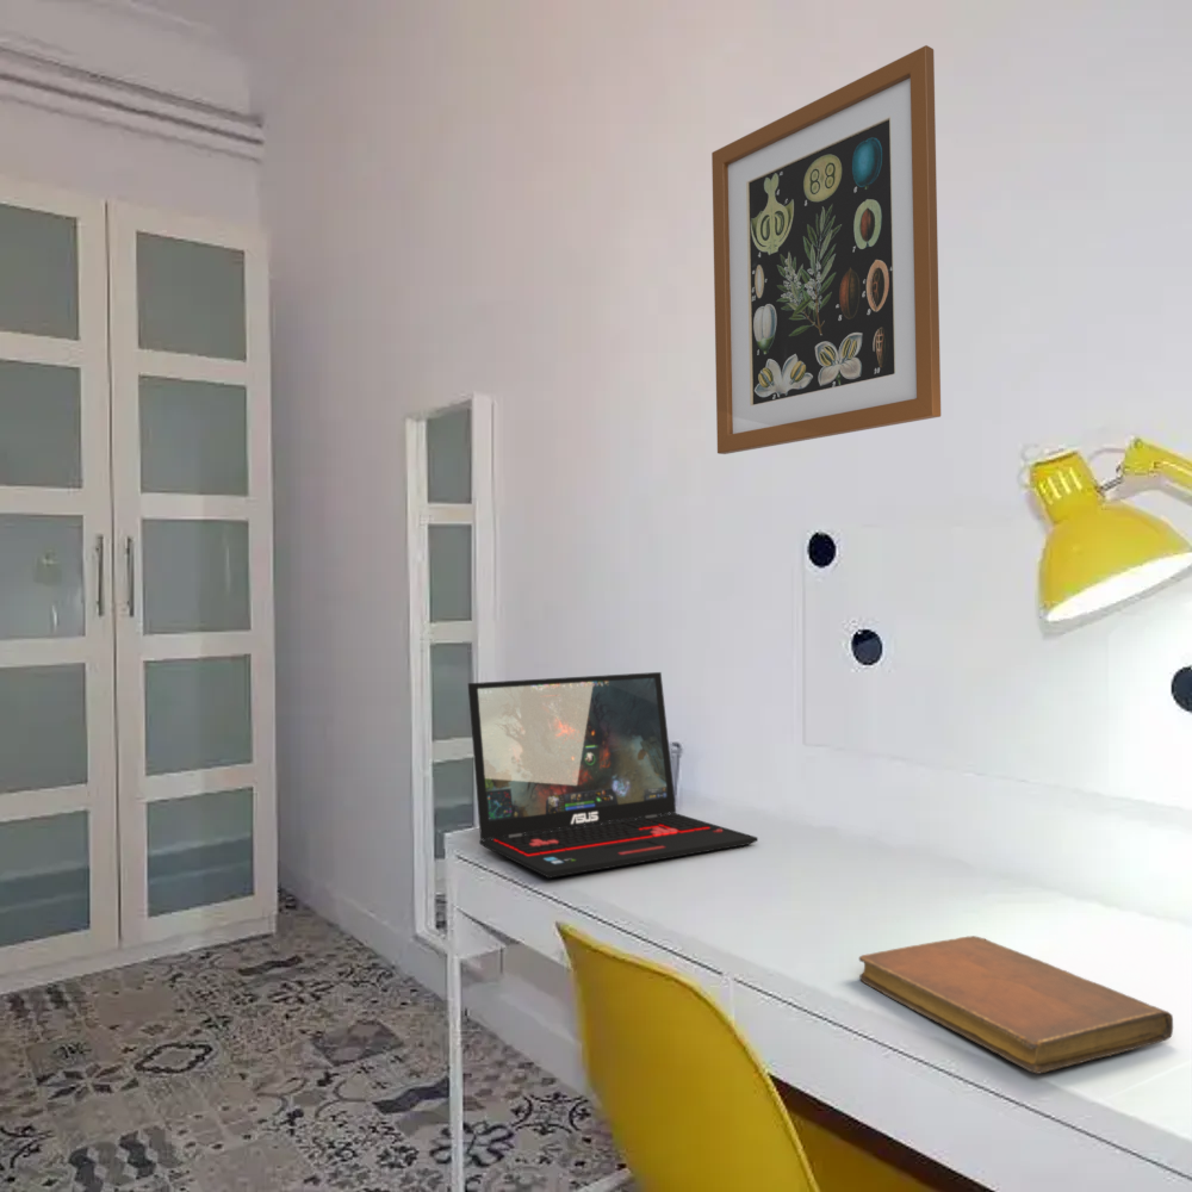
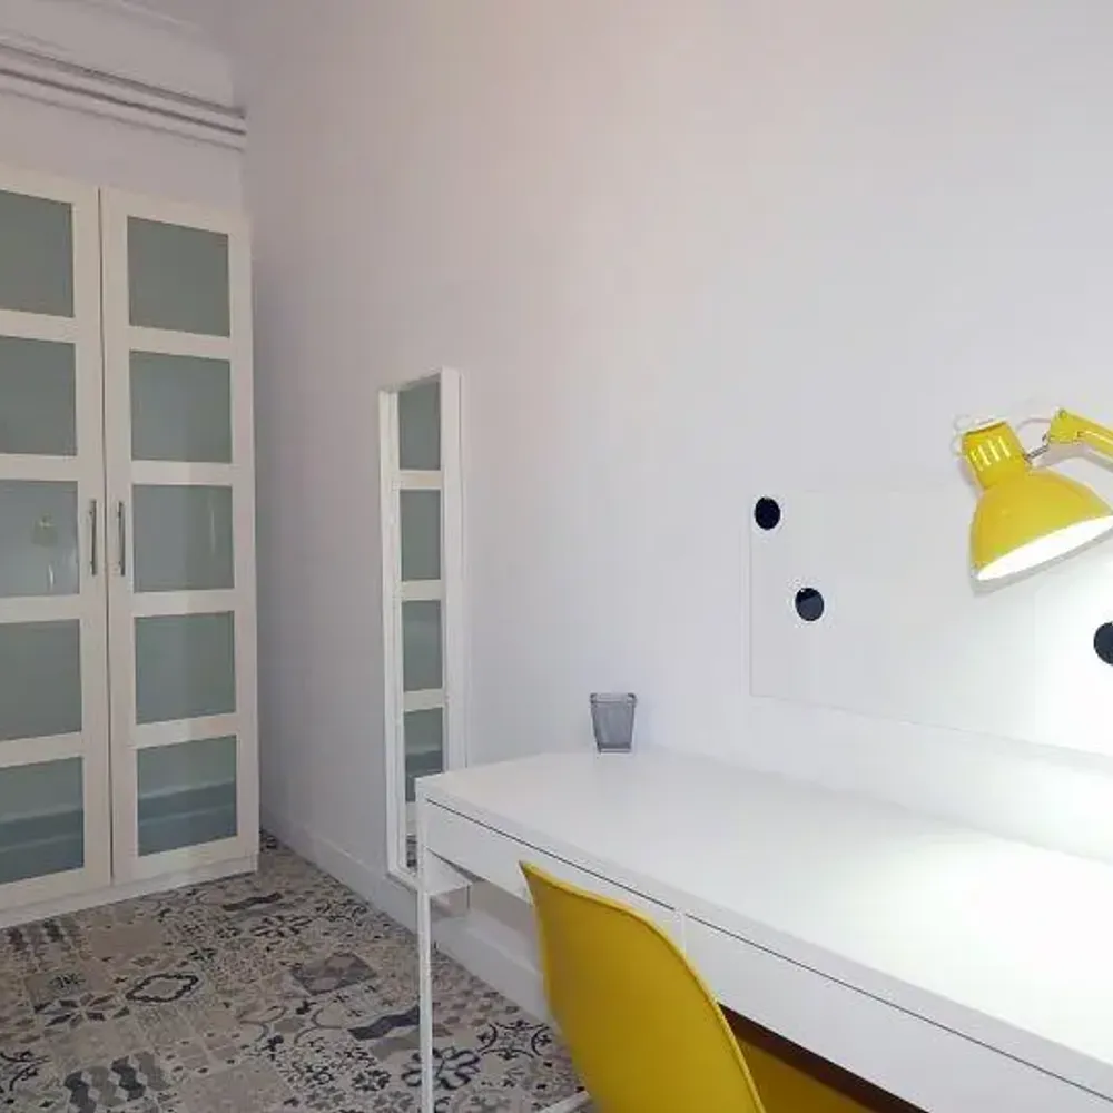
- laptop [467,671,759,880]
- wall art [710,44,942,455]
- notebook [858,935,1174,1075]
